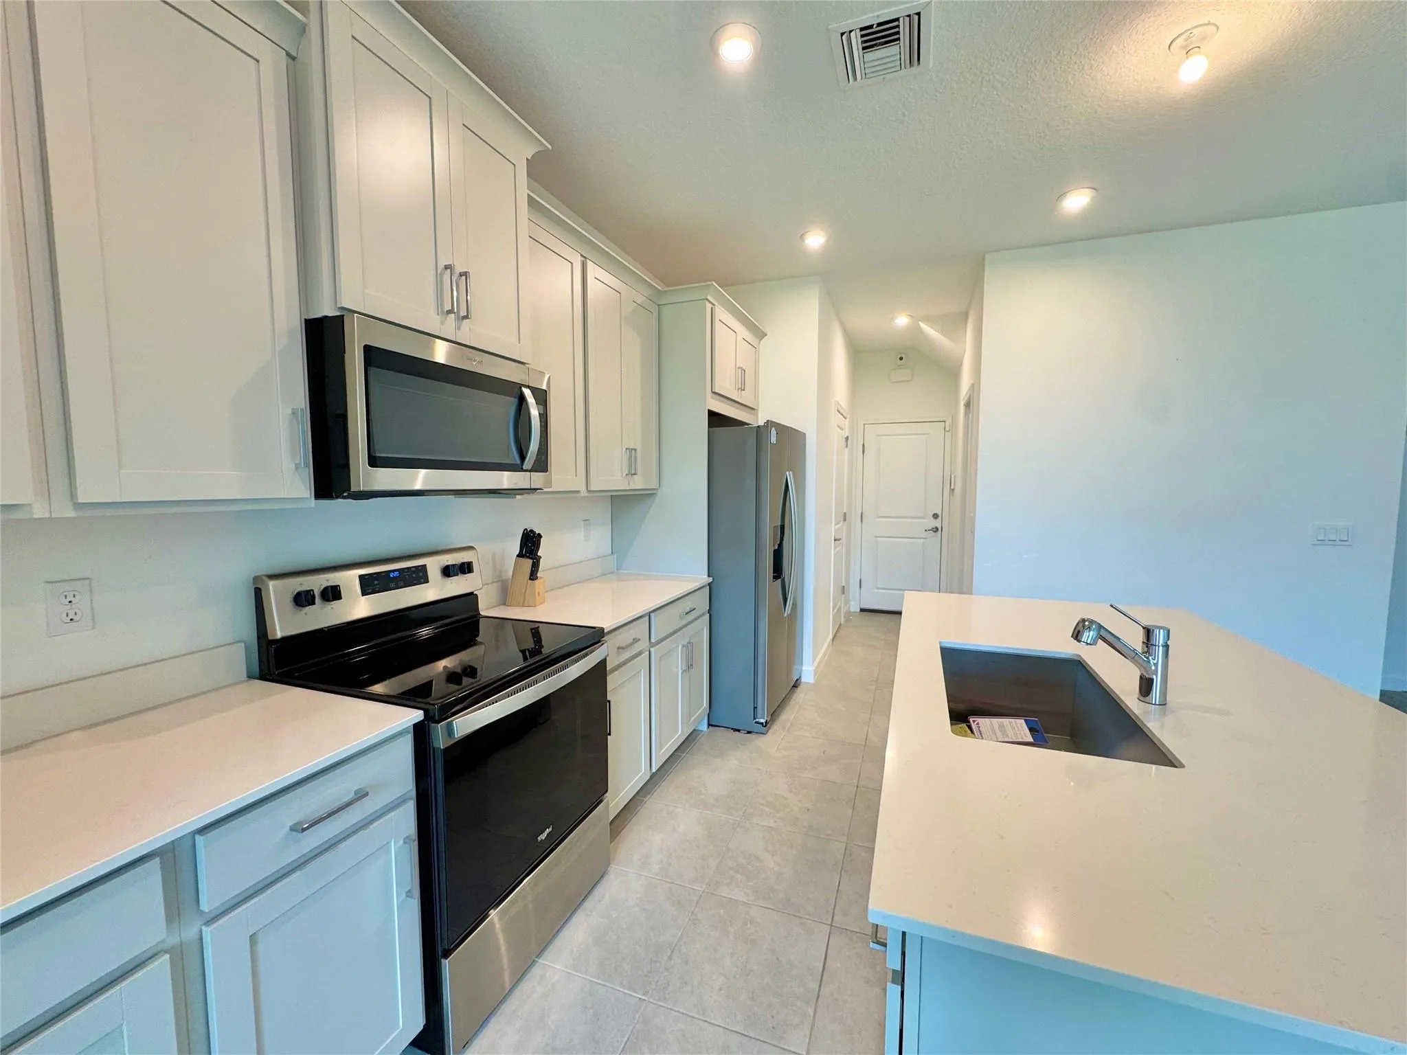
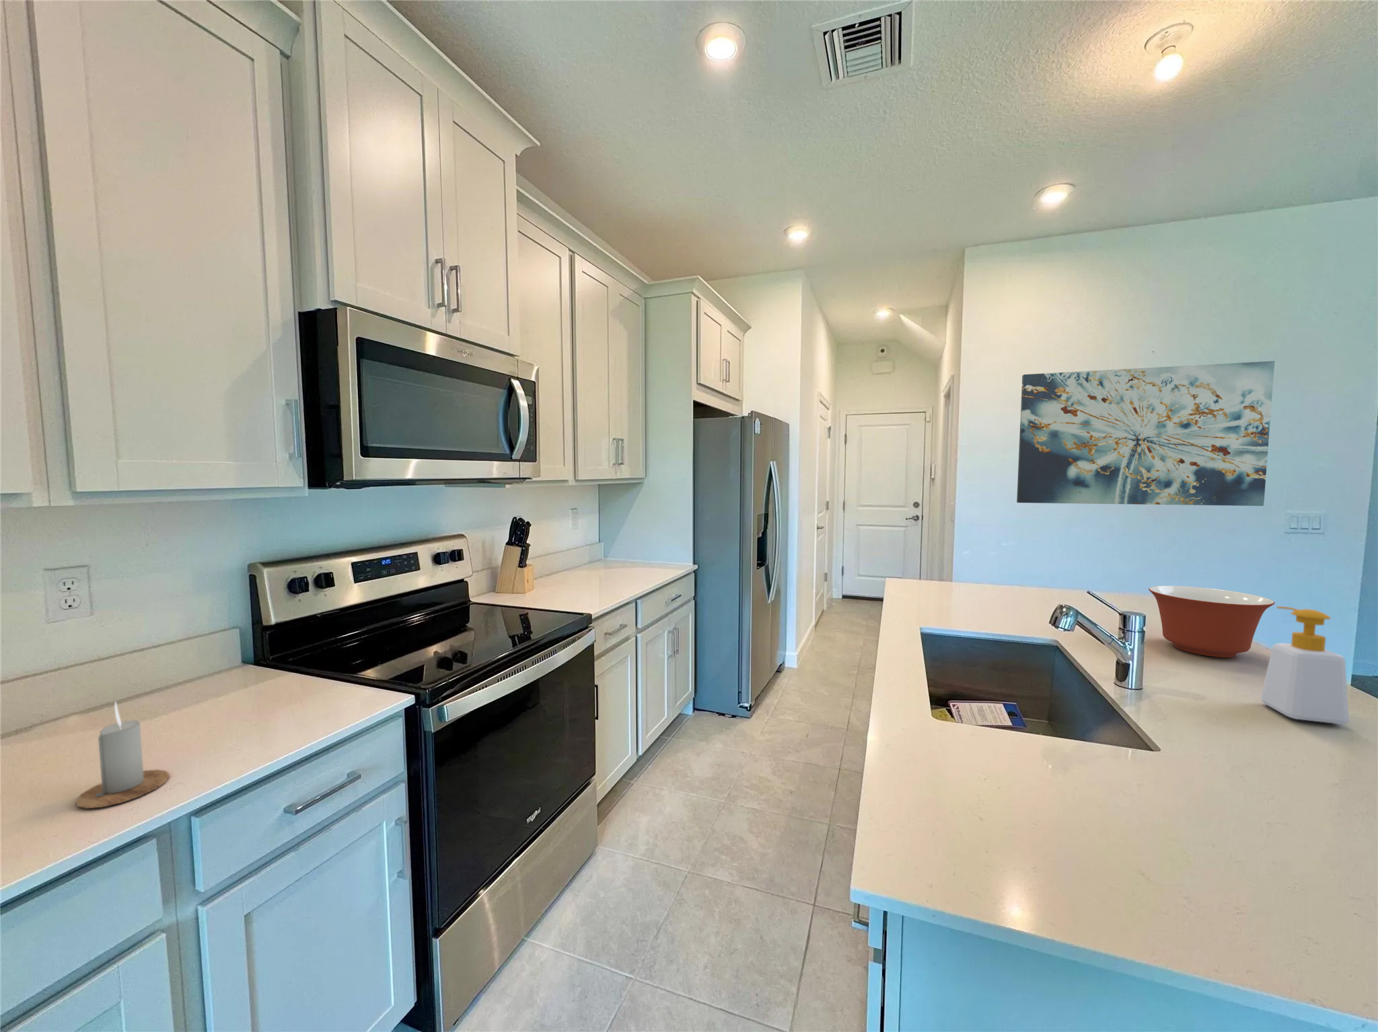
+ mixing bowl [1148,585,1276,658]
+ soap bottle [1260,605,1350,725]
+ wall art [1016,360,1275,506]
+ candle [75,700,170,809]
